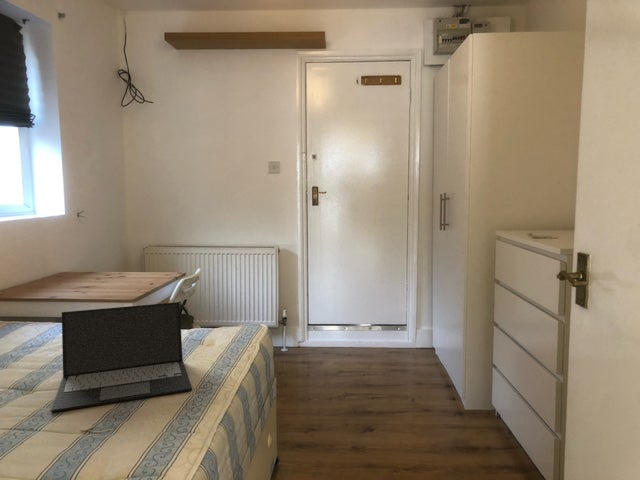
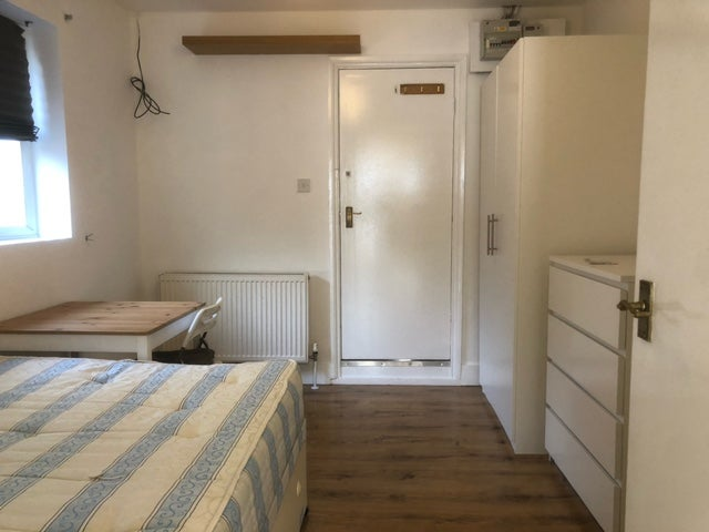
- laptop [50,301,193,413]
